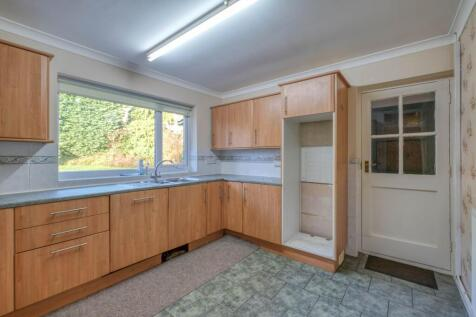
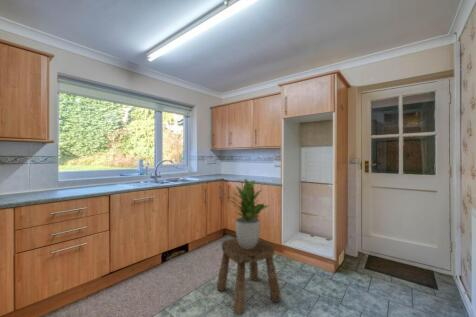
+ stool [216,237,282,317]
+ potted plant [229,178,270,249]
